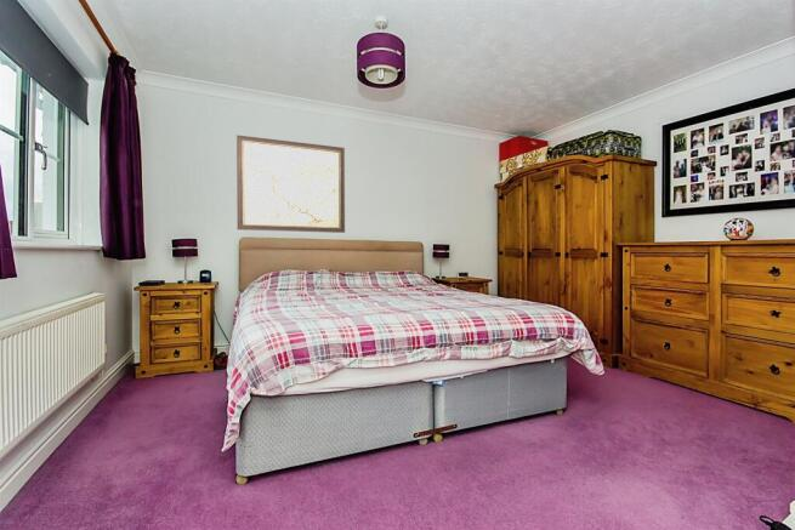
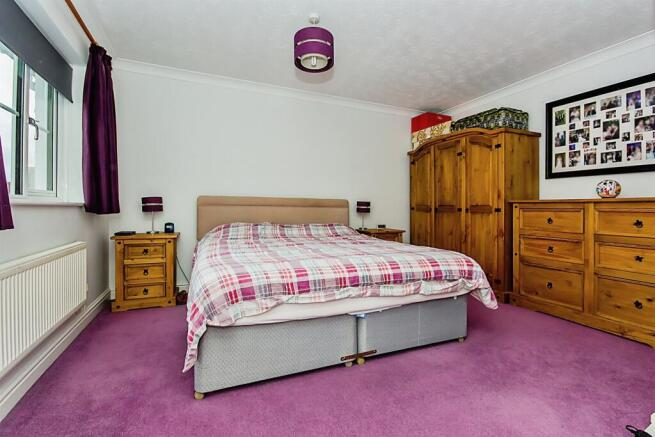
- wall art [235,133,346,234]
